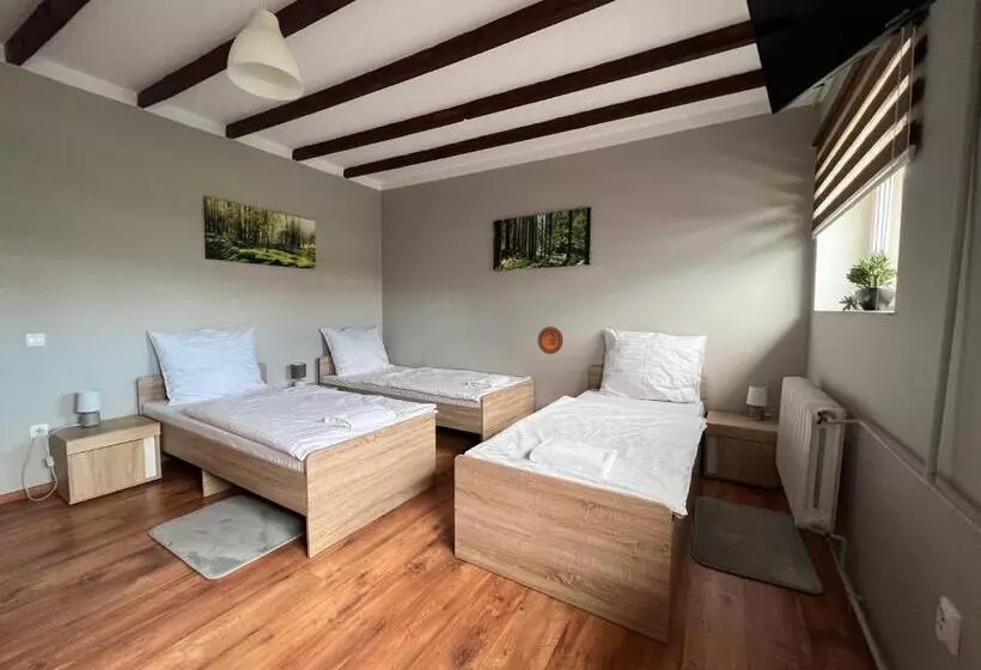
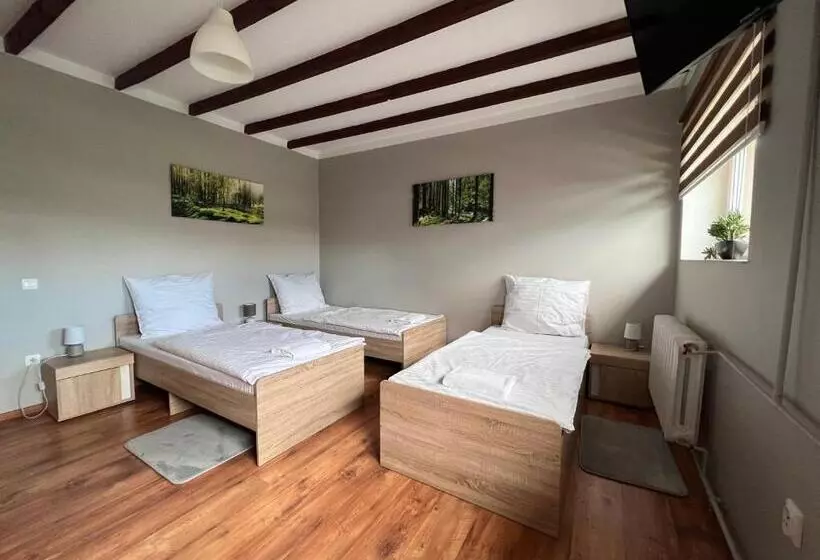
- decorative plate [536,325,563,355]
